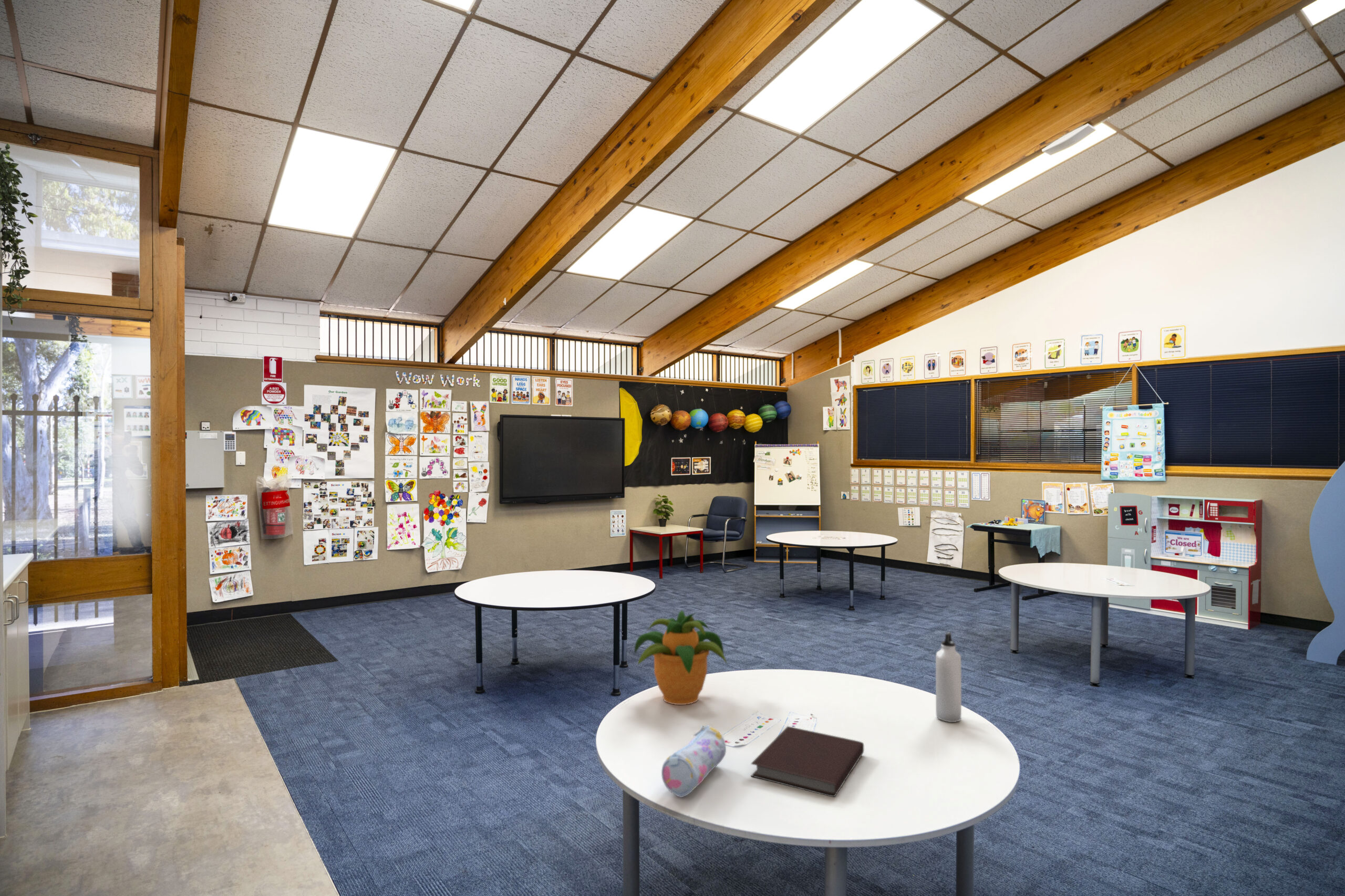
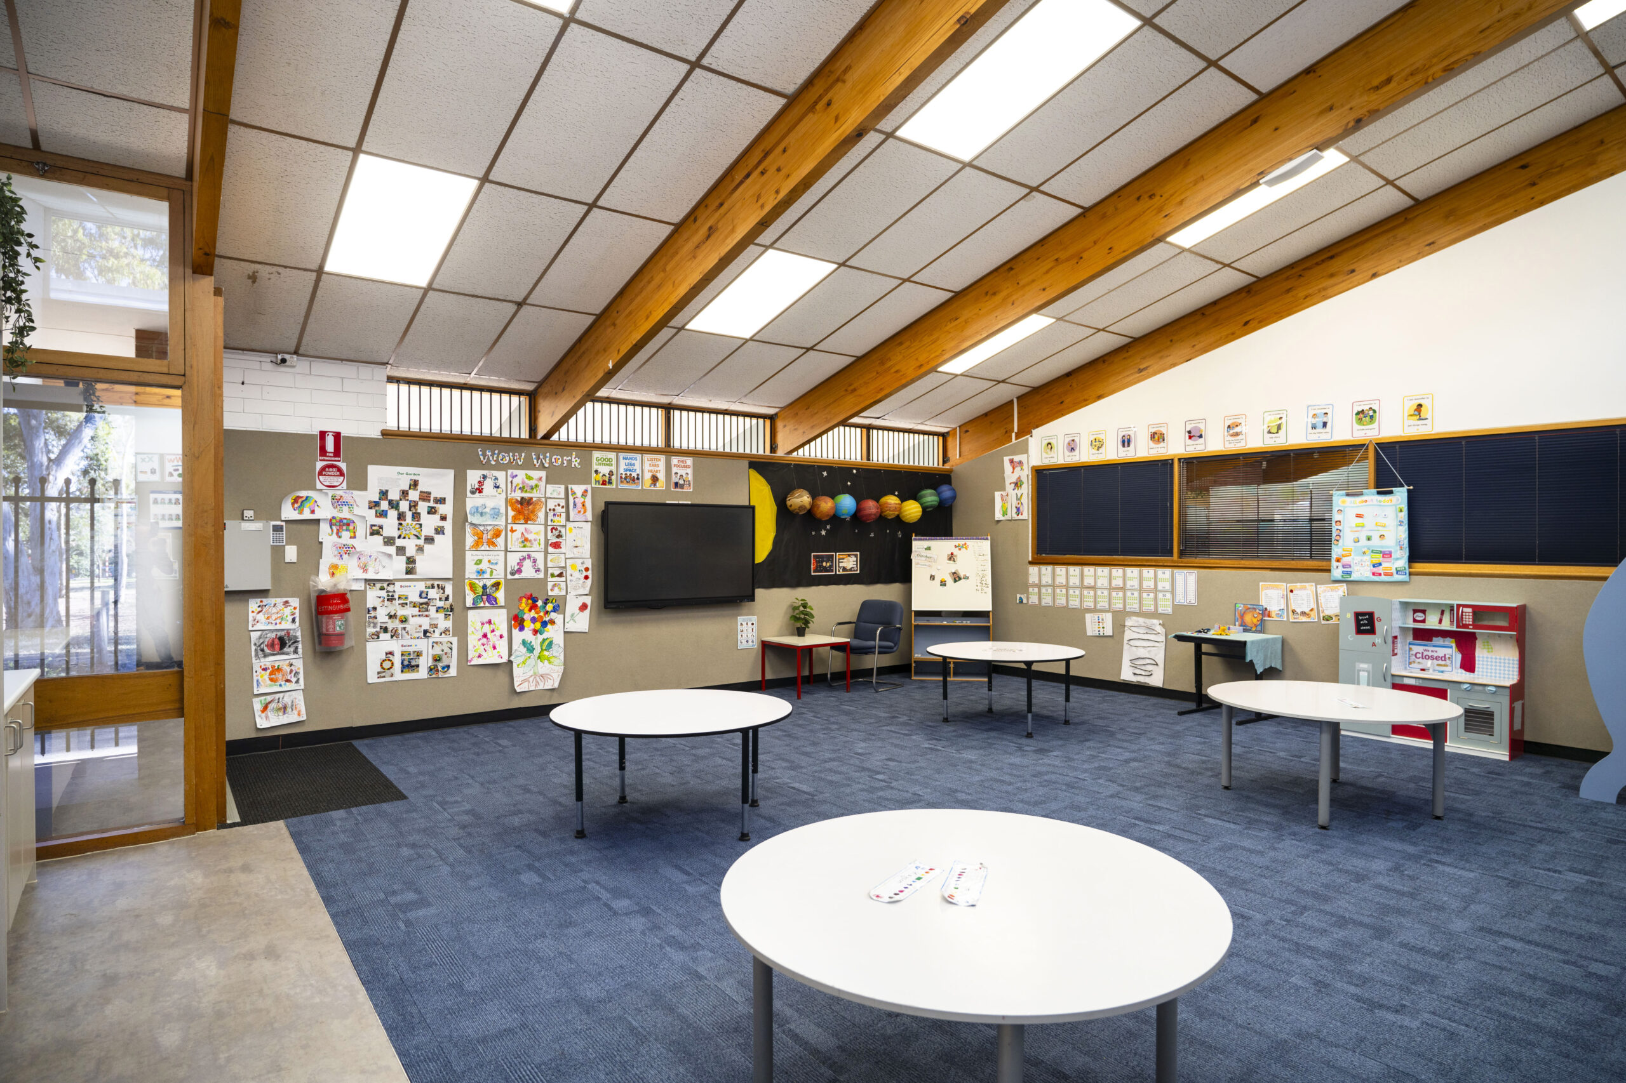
- water bottle [935,631,962,723]
- pencil case [661,725,727,798]
- notebook [750,726,864,797]
- potted plant [634,610,728,705]
